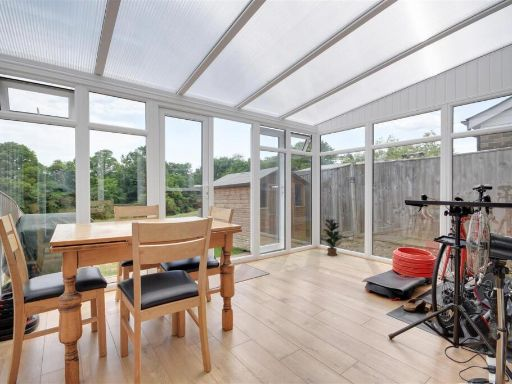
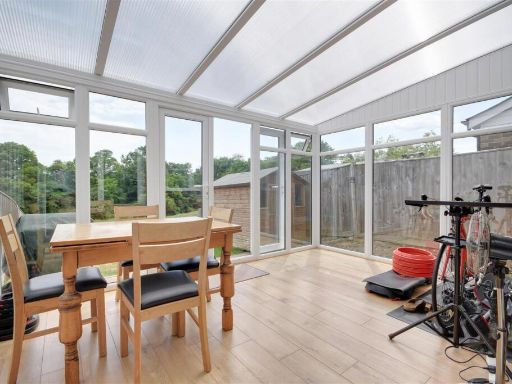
- potted plant [319,218,344,257]
